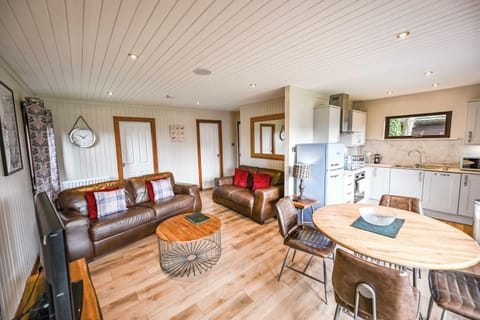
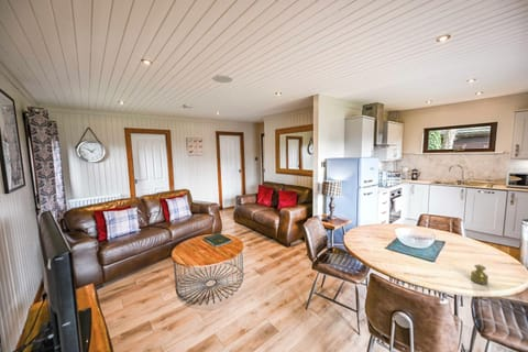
+ salt shaker [470,264,490,286]
